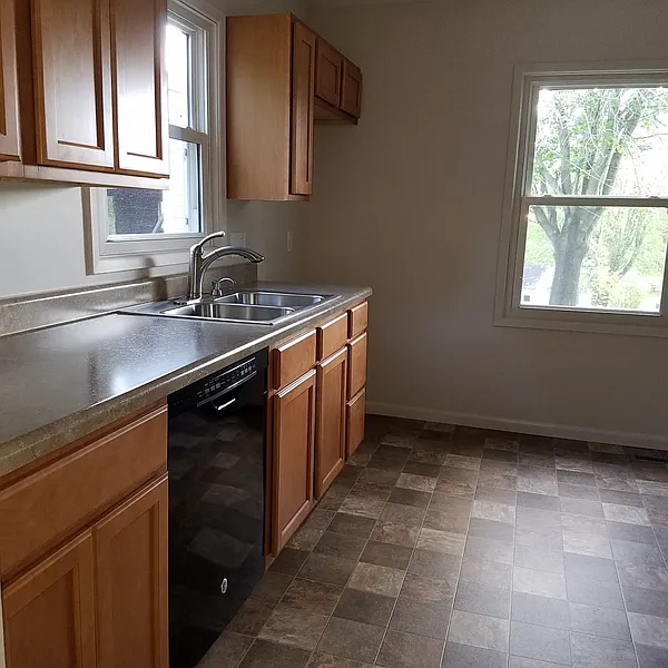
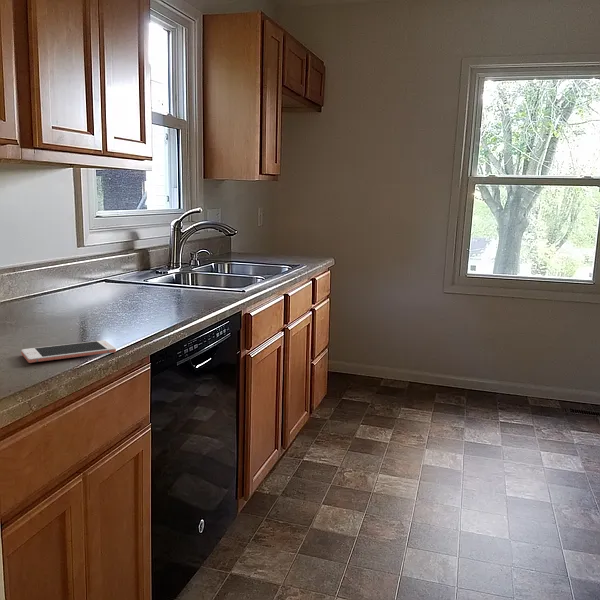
+ cell phone [20,339,117,364]
